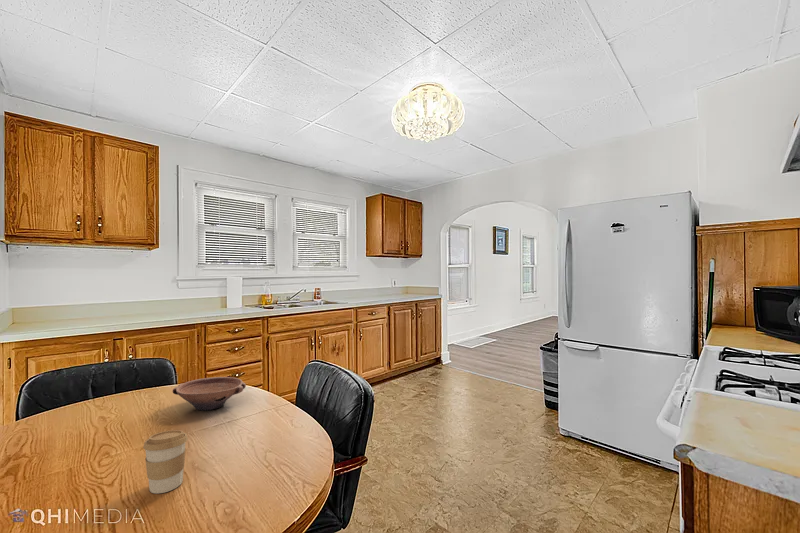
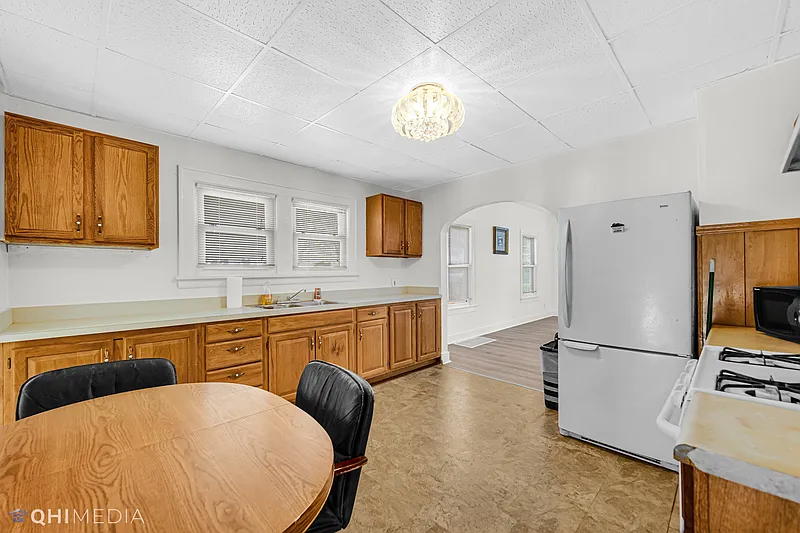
- coffee cup [142,429,189,495]
- bowl [172,376,247,412]
